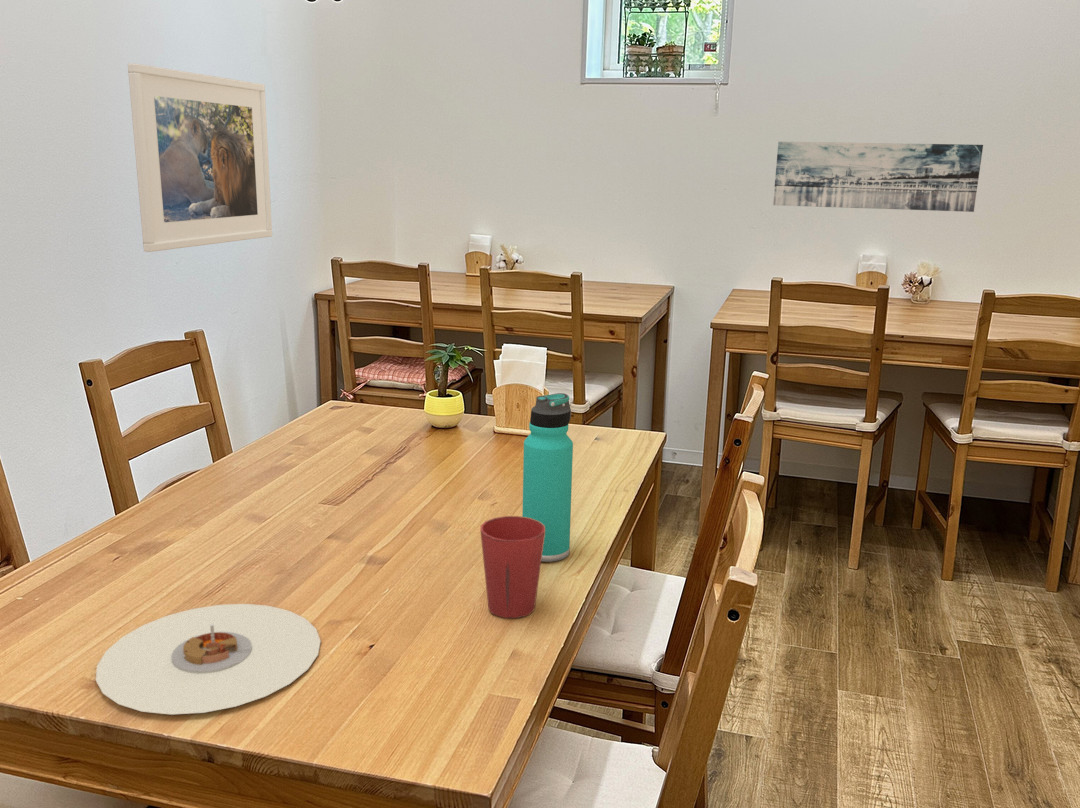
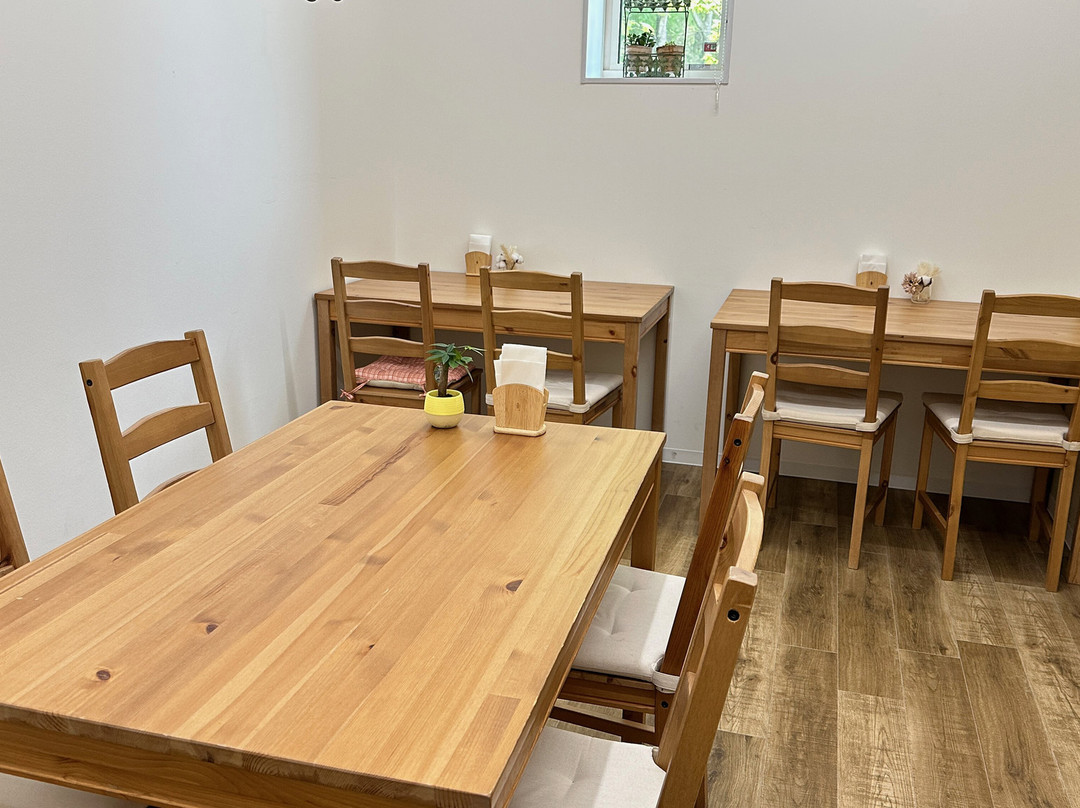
- plate [95,603,322,716]
- cup [479,515,545,619]
- wall art [772,140,984,213]
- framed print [127,62,273,253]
- thermos bottle [521,392,574,563]
